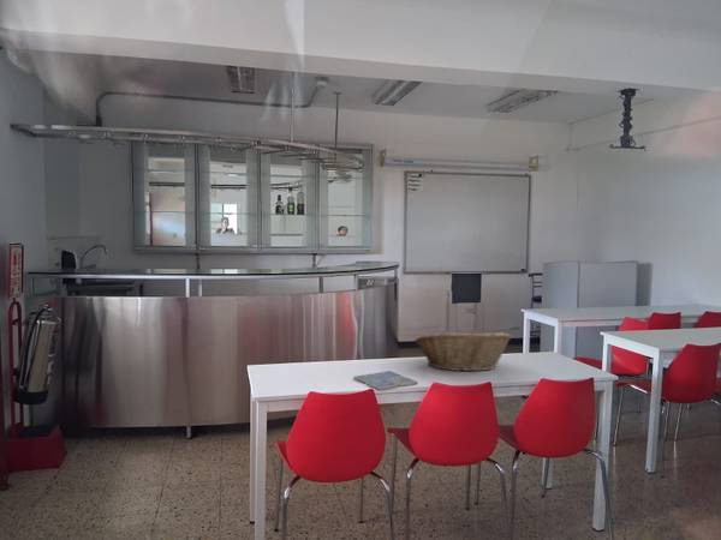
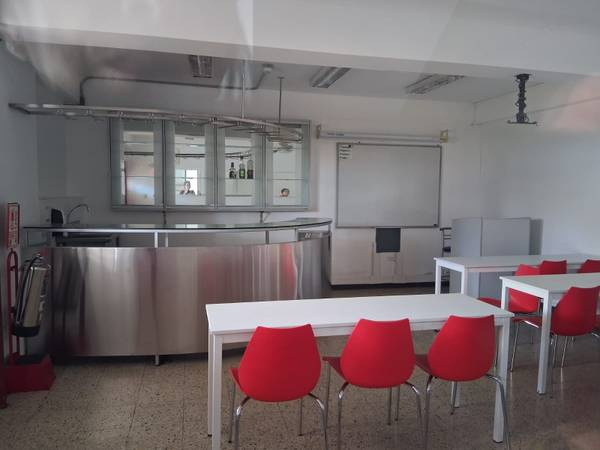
- drink coaster [352,370,419,391]
- fruit basket [413,329,512,372]
